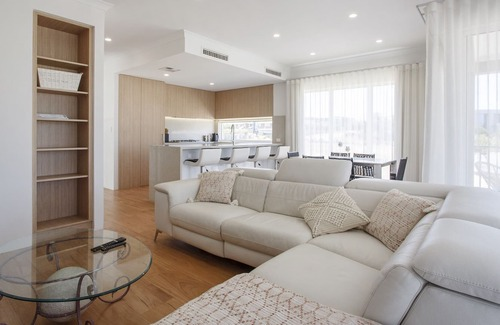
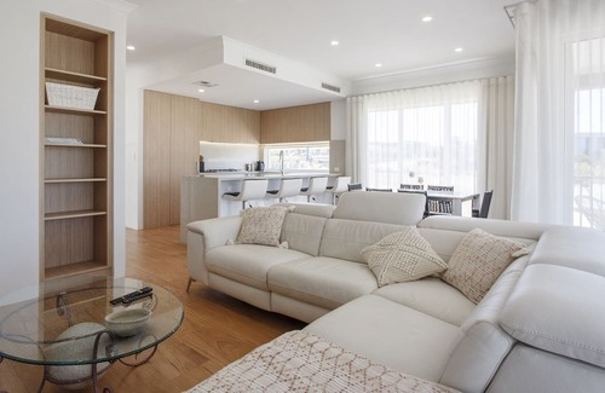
+ bowl [104,307,152,337]
